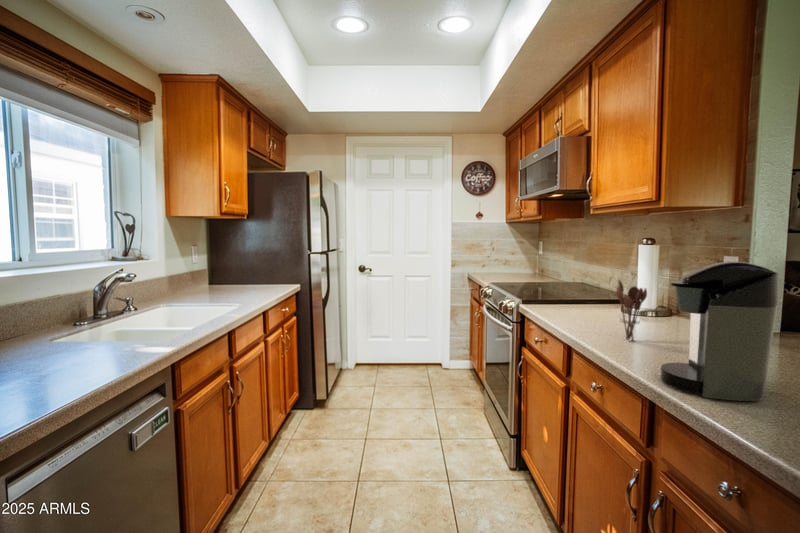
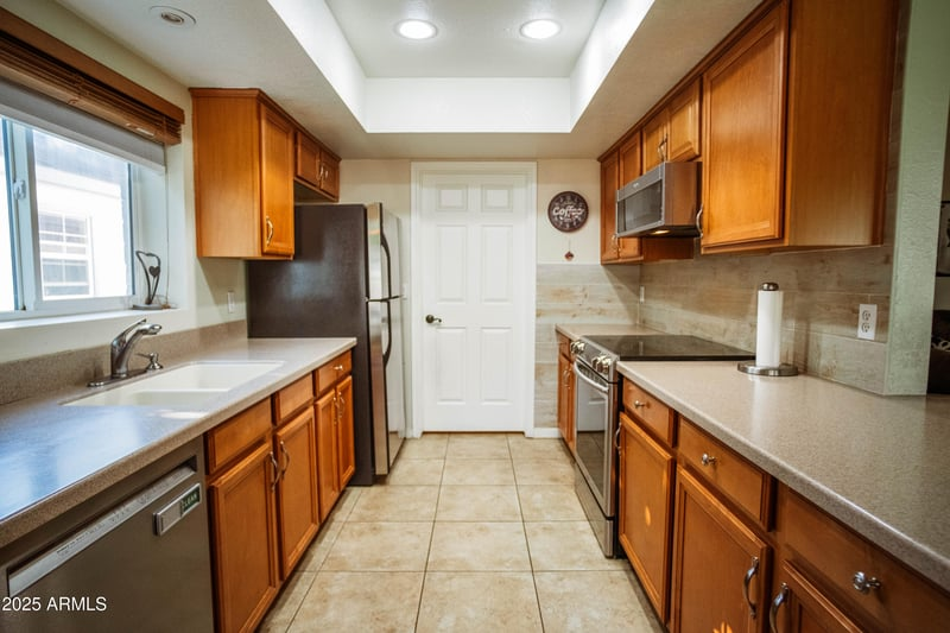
- coffee maker [660,261,780,402]
- utensil holder [616,279,648,342]
